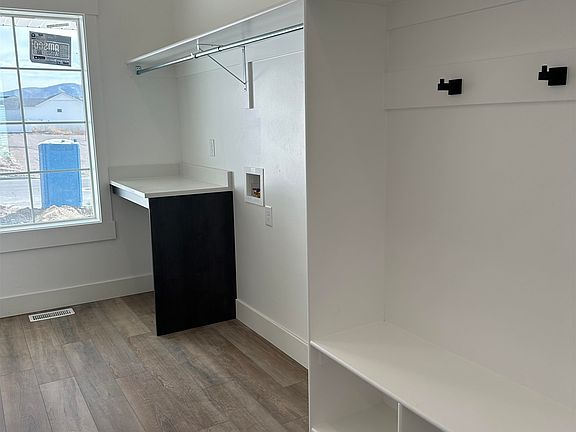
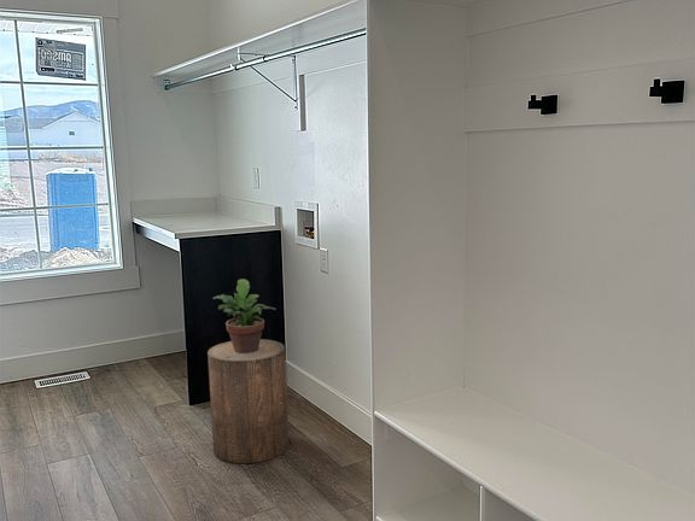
+ potted plant [211,277,278,353]
+ stool [206,338,291,464]
